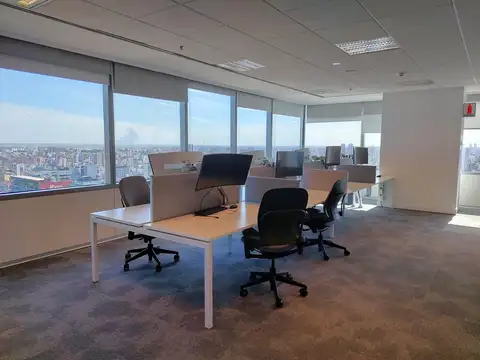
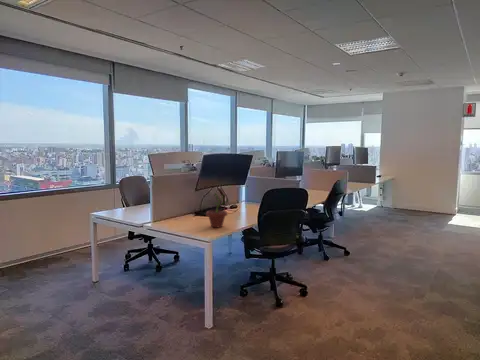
+ potted plant [205,191,230,229]
